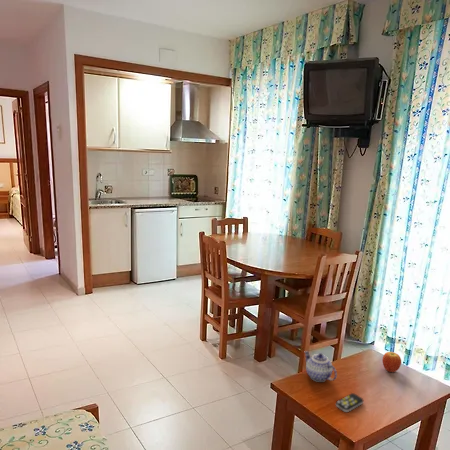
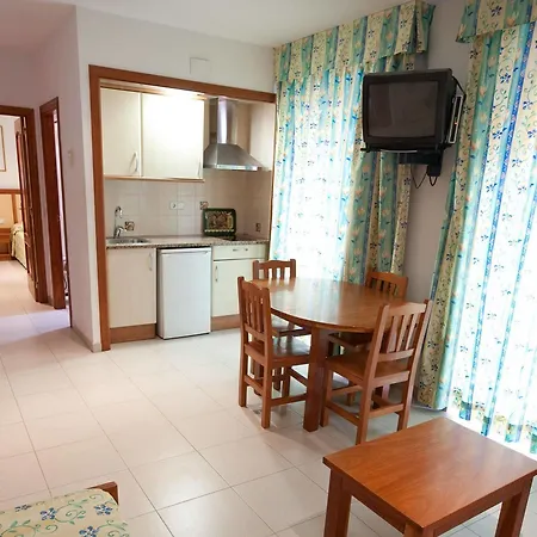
- fruit [381,351,402,373]
- teapot [304,350,338,383]
- remote control [335,392,364,413]
